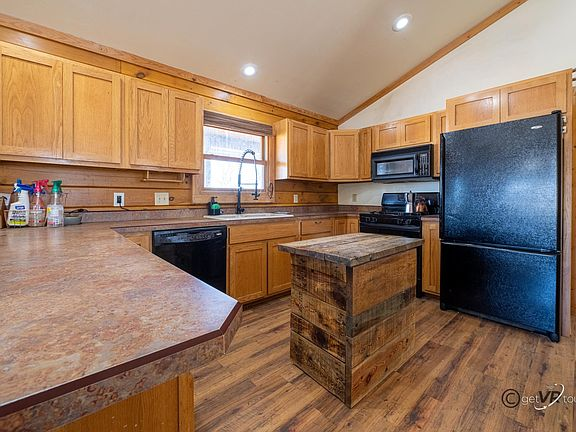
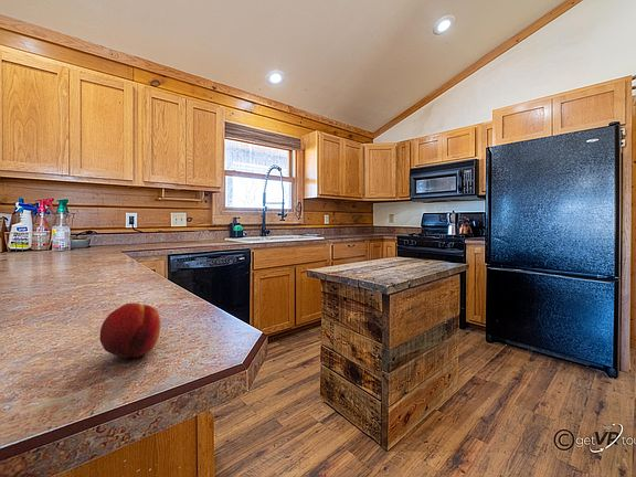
+ fruit [98,303,162,359]
